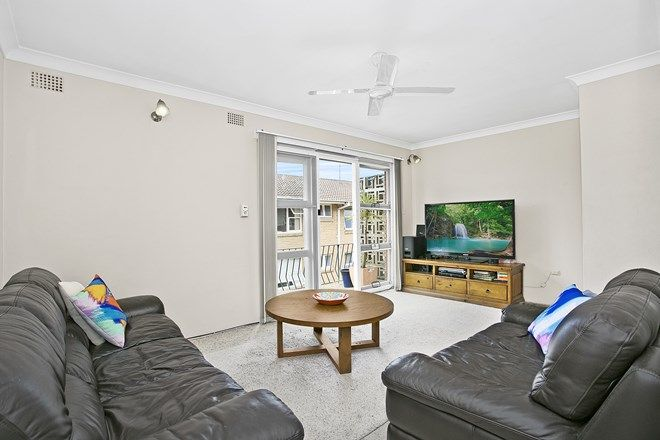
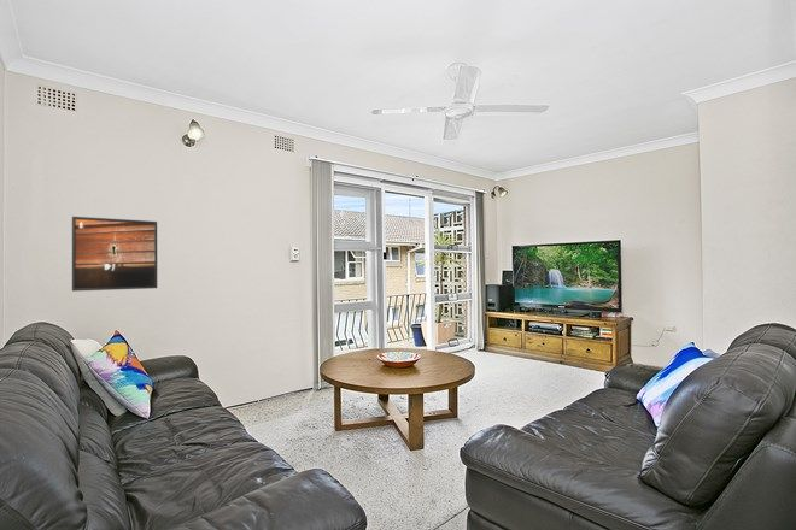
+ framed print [71,216,158,293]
